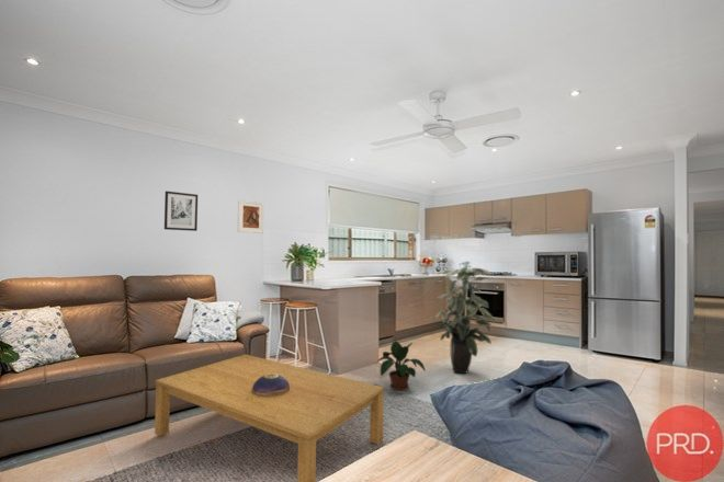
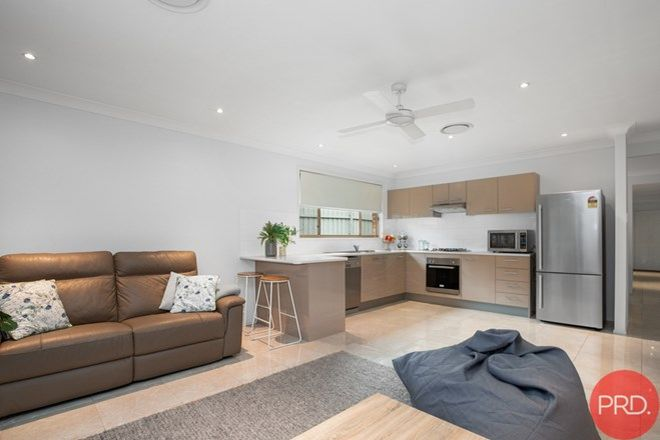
- indoor plant [434,261,496,375]
- decorative bowl [251,374,290,398]
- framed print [237,199,264,234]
- potted plant [375,336,427,391]
- wall art [163,190,199,232]
- coffee table [154,354,385,482]
